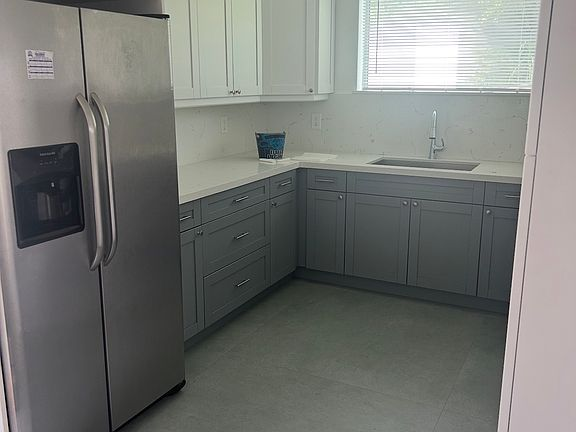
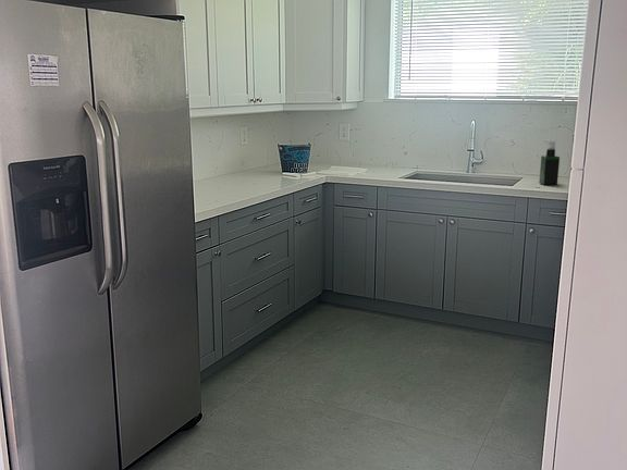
+ spray bottle [538,140,561,186]
